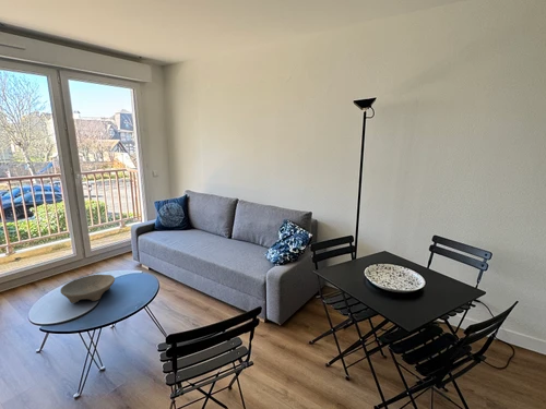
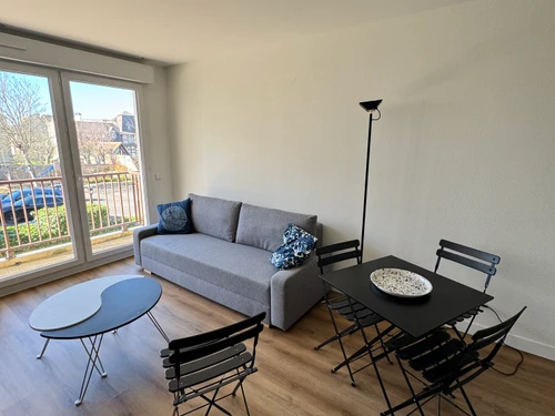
- bowl [59,274,116,304]
